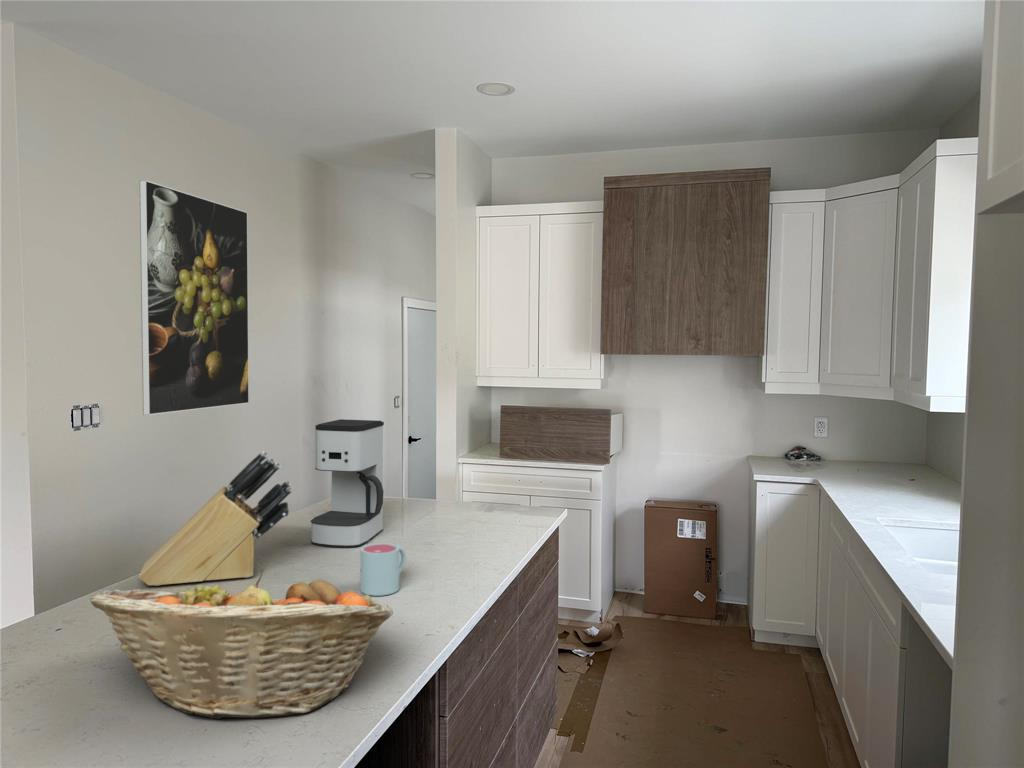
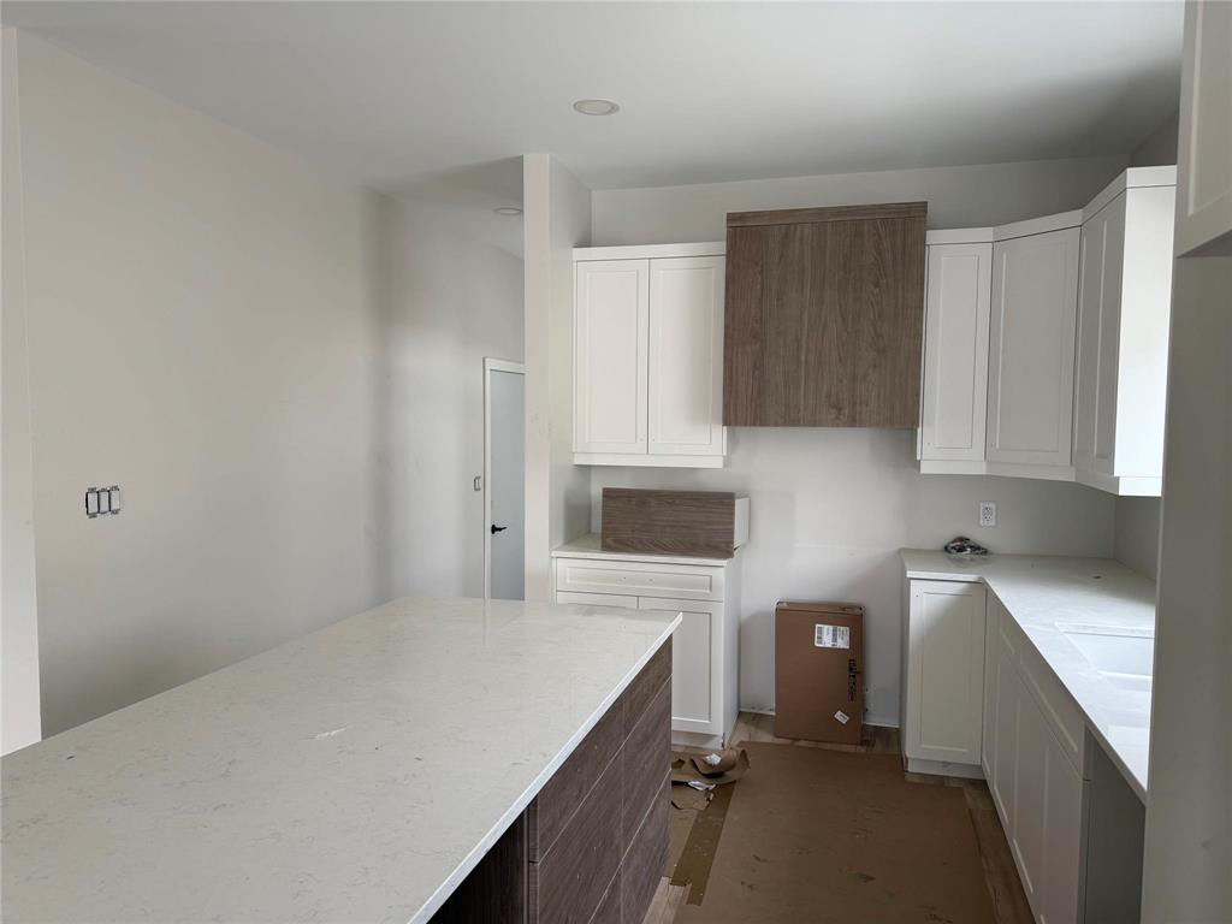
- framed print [138,179,250,416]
- knife block [138,450,293,587]
- coffee maker [310,418,385,548]
- mug [360,542,407,597]
- fruit basket [90,568,394,720]
